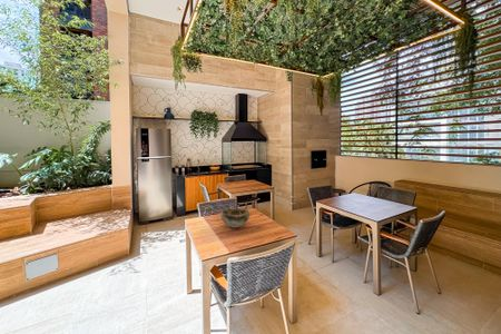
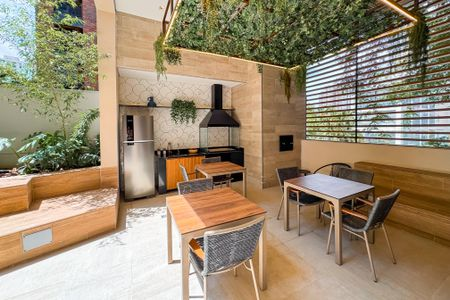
- decorative bowl [219,207,252,228]
